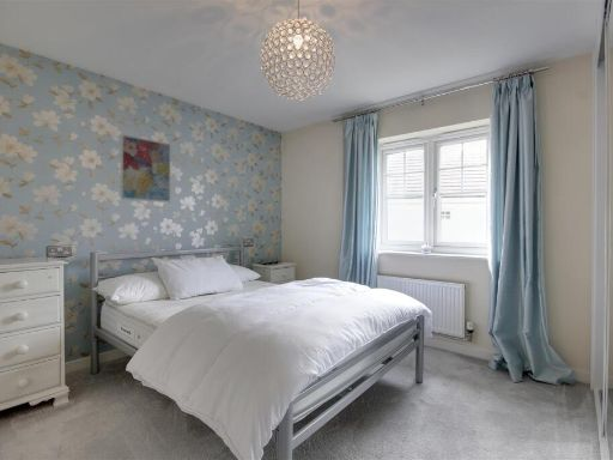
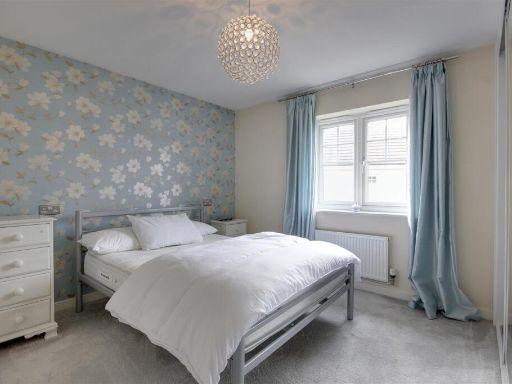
- wall art [120,133,171,204]
